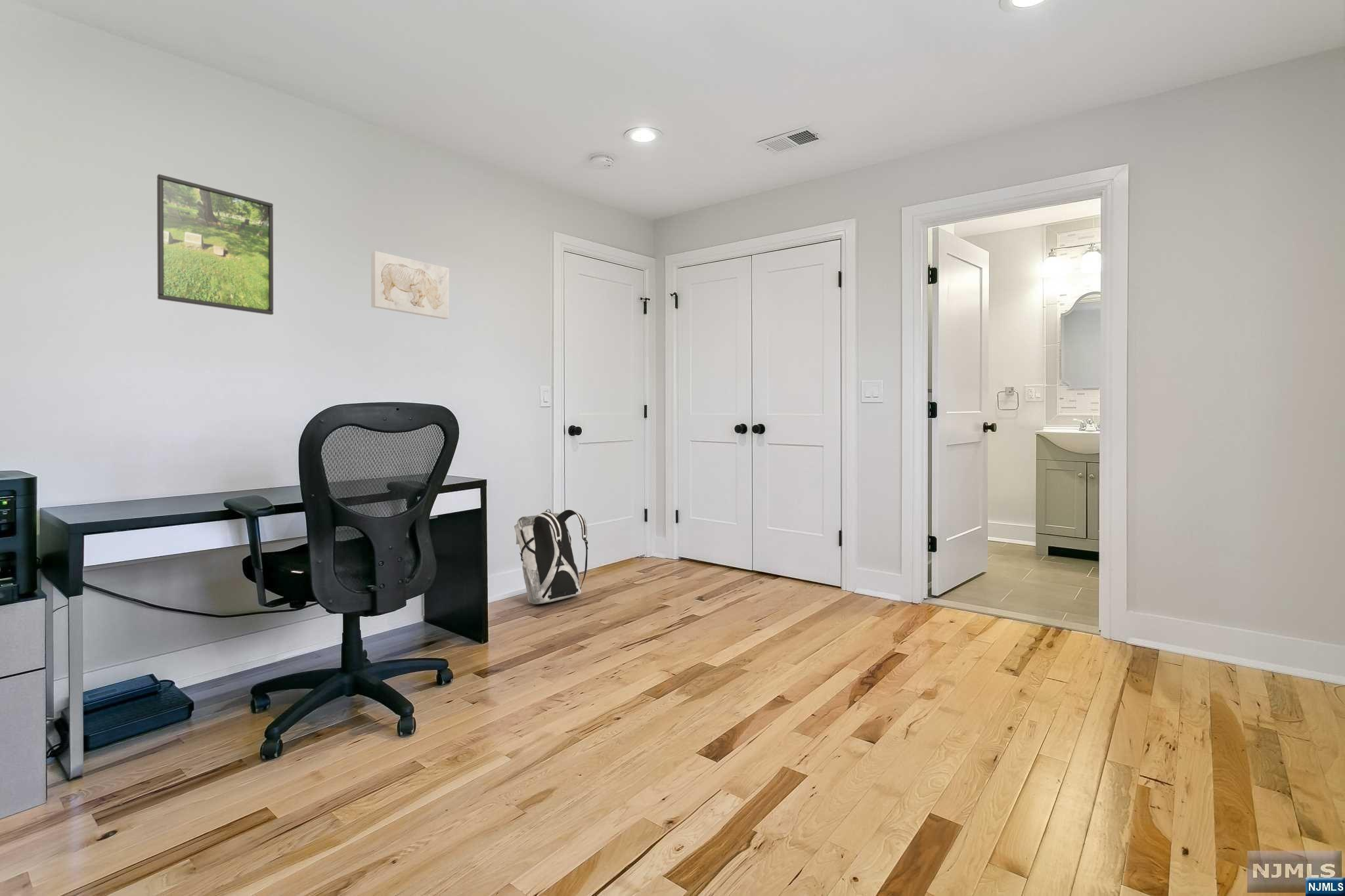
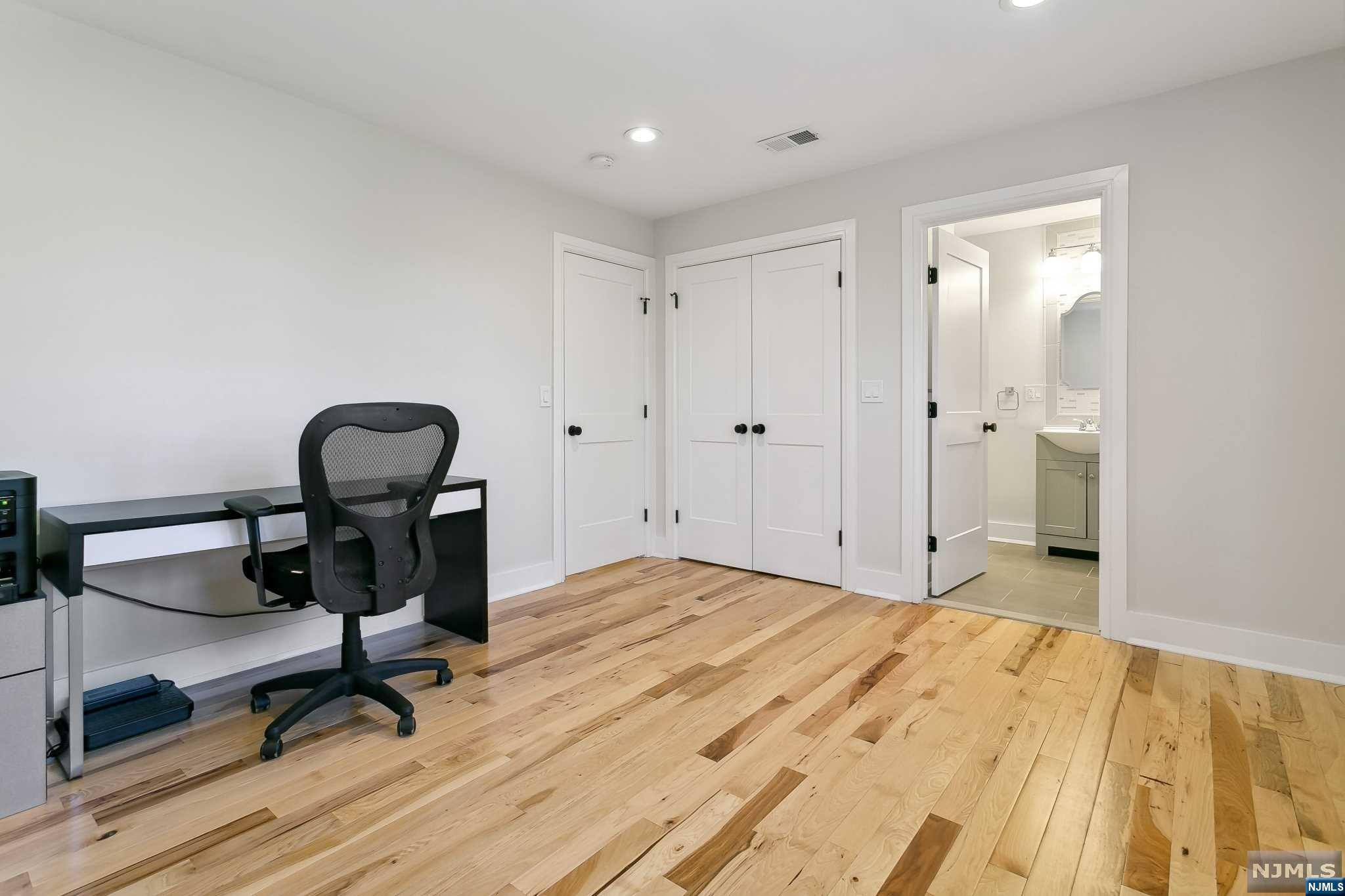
- backpack [514,509,588,605]
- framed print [156,173,274,316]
- wall art [370,250,450,320]
